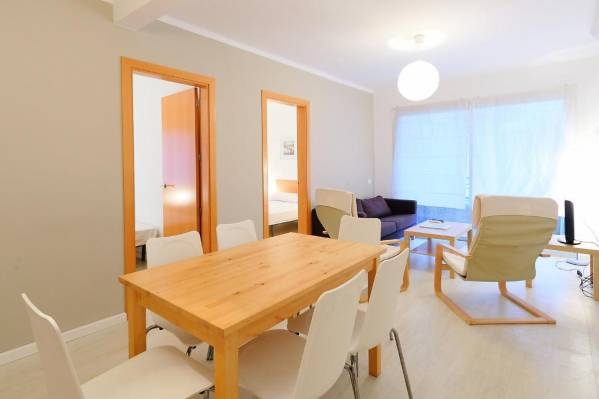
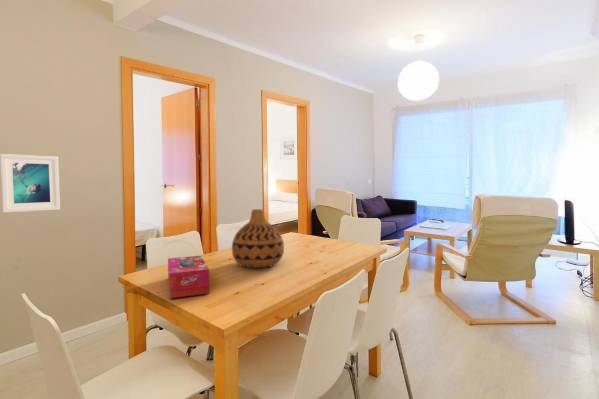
+ vase [231,208,285,269]
+ tissue box [167,255,210,299]
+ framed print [0,153,61,213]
